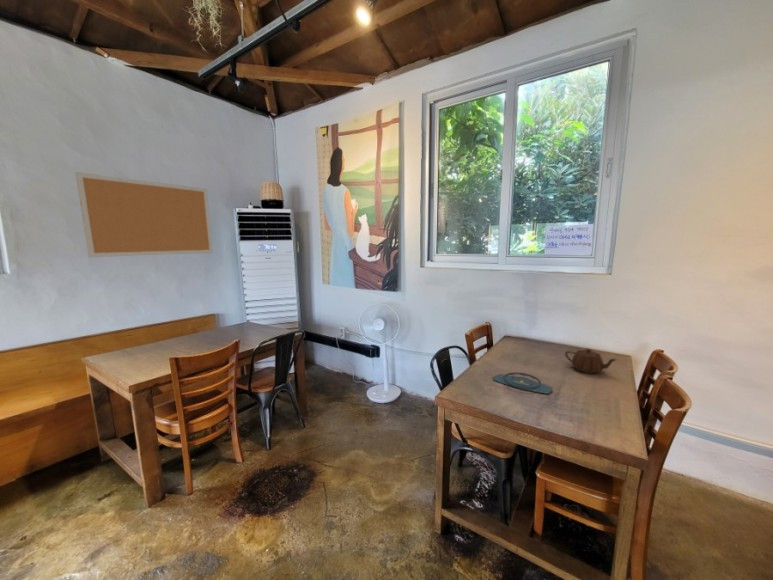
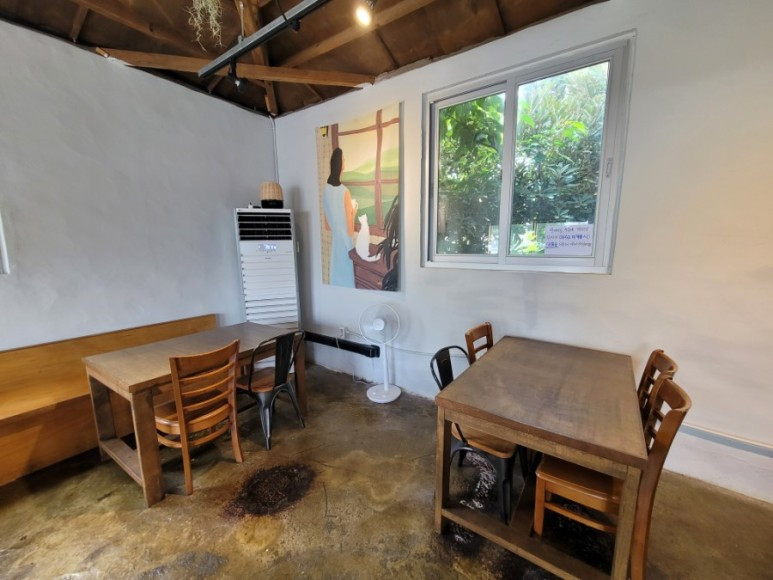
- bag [492,360,553,395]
- bulletin board [74,171,214,258]
- teapot [564,348,618,375]
